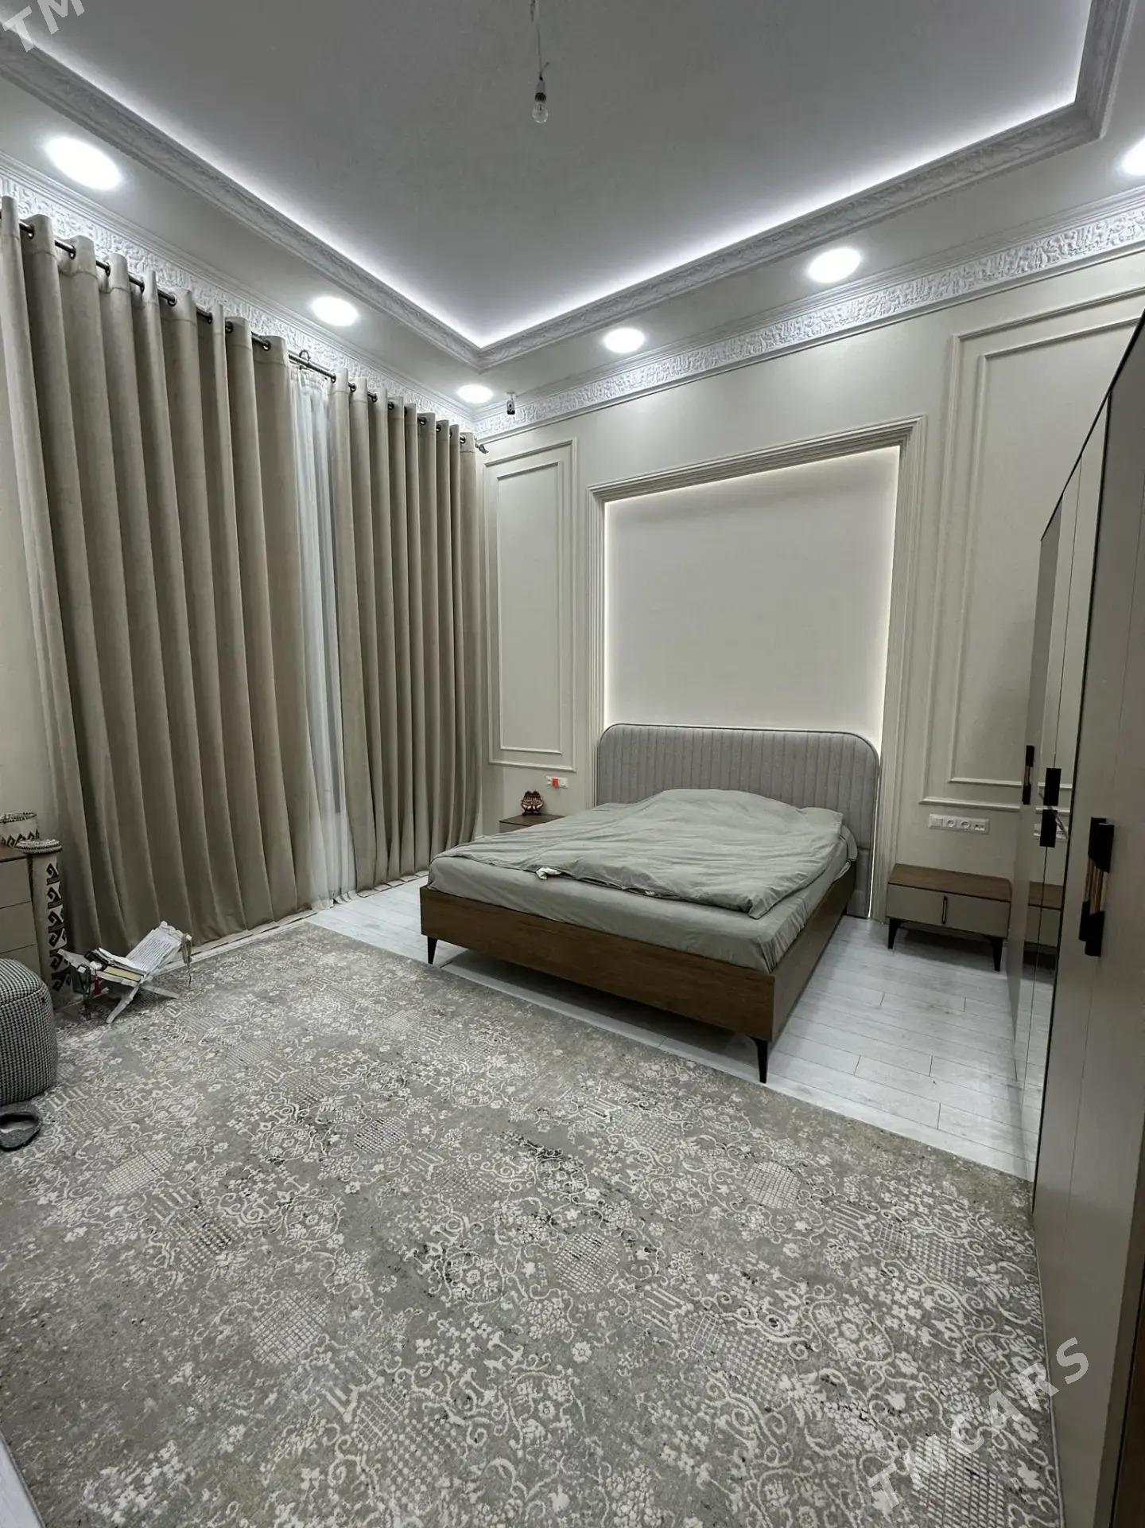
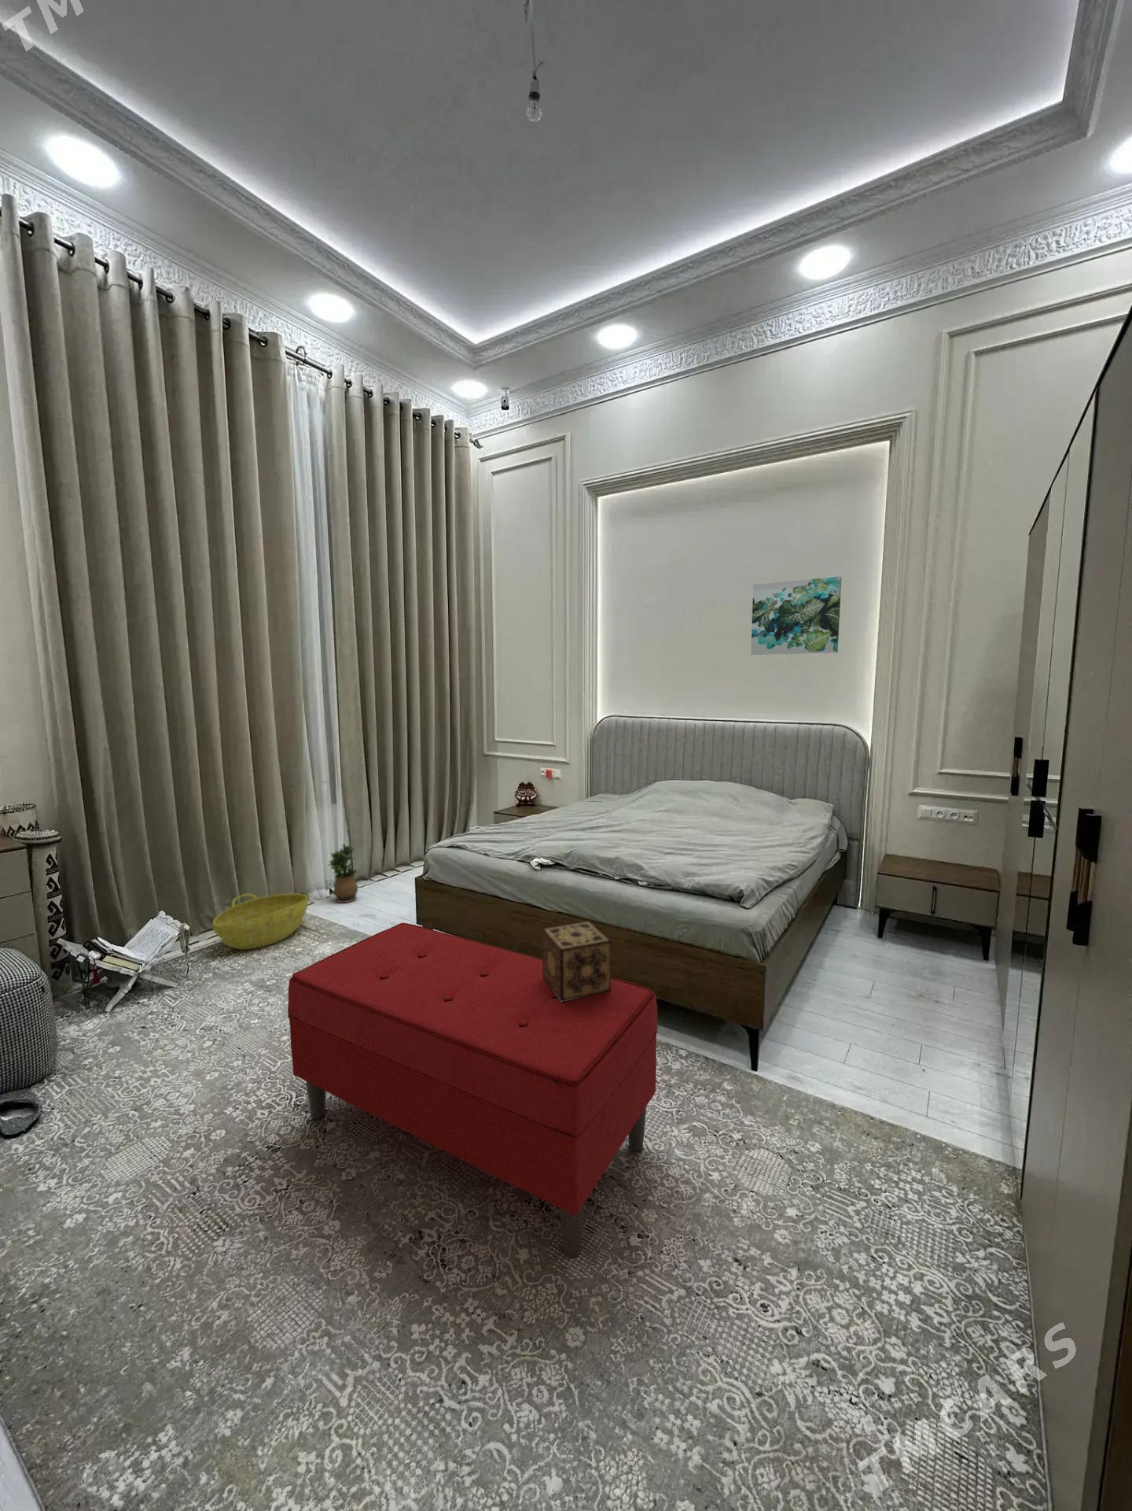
+ basket [212,892,309,951]
+ decorative box [542,920,611,1002]
+ bench [287,922,658,1259]
+ potted plant [328,842,359,903]
+ wall art [750,576,842,656]
